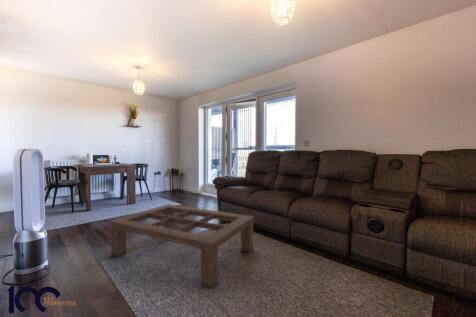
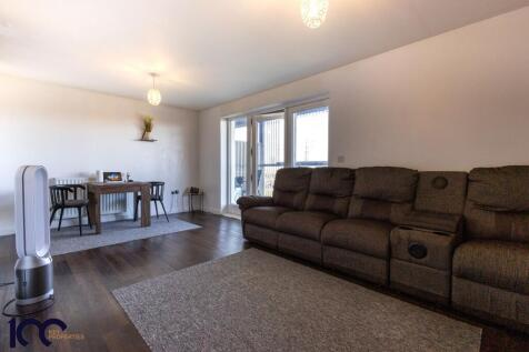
- coffee table [108,203,255,289]
